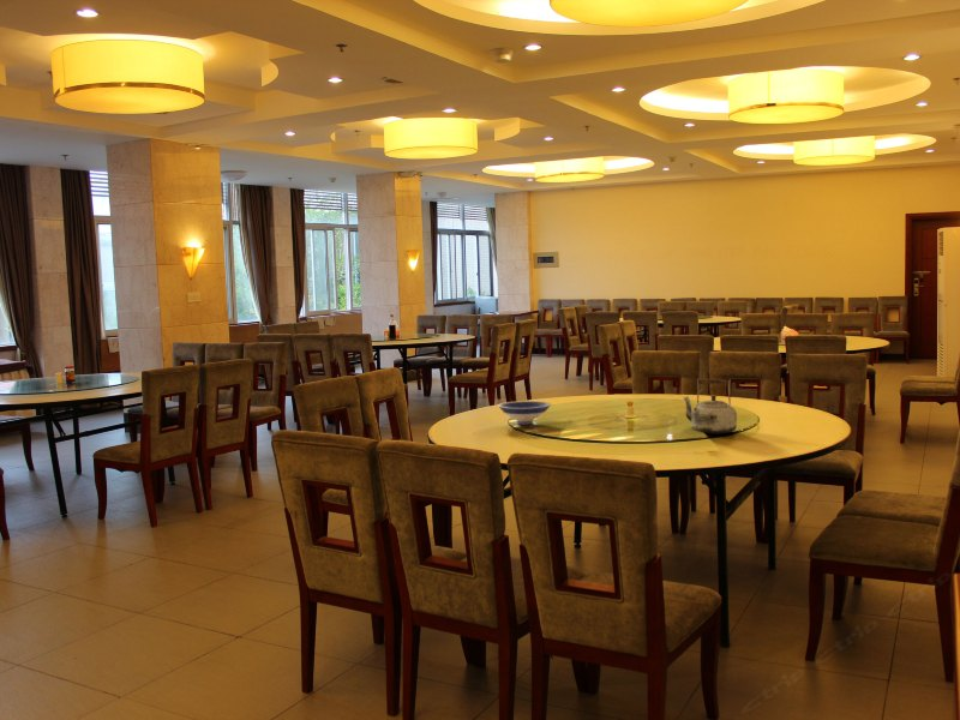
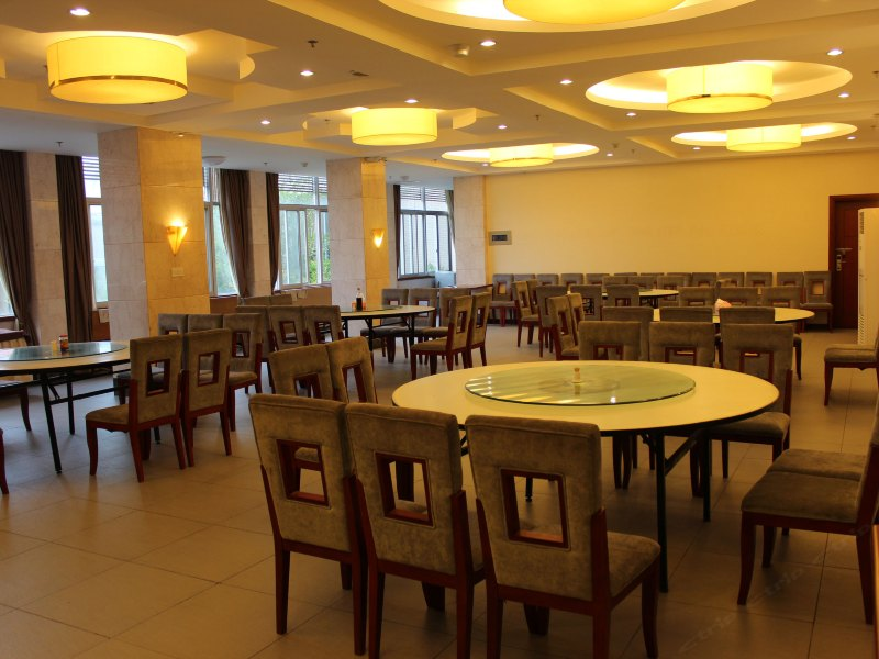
- bowl [497,400,552,426]
- kettle [682,377,738,436]
